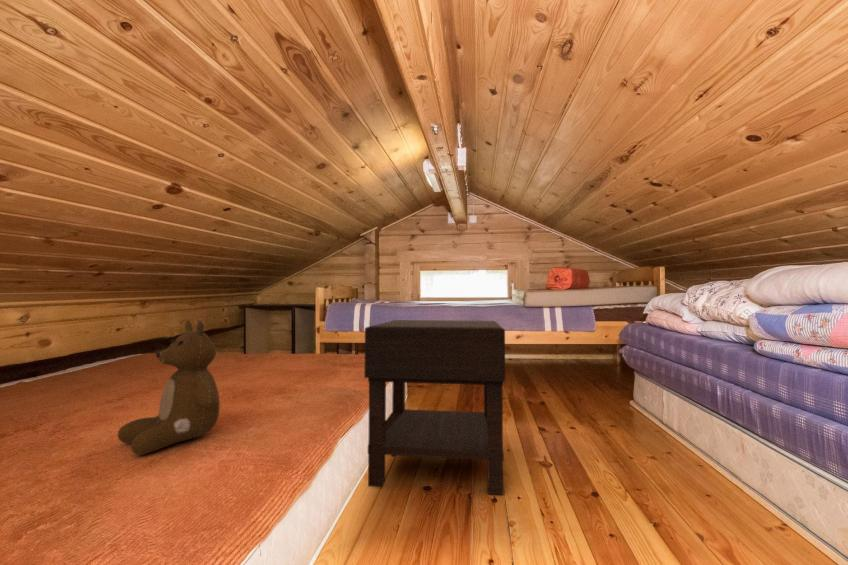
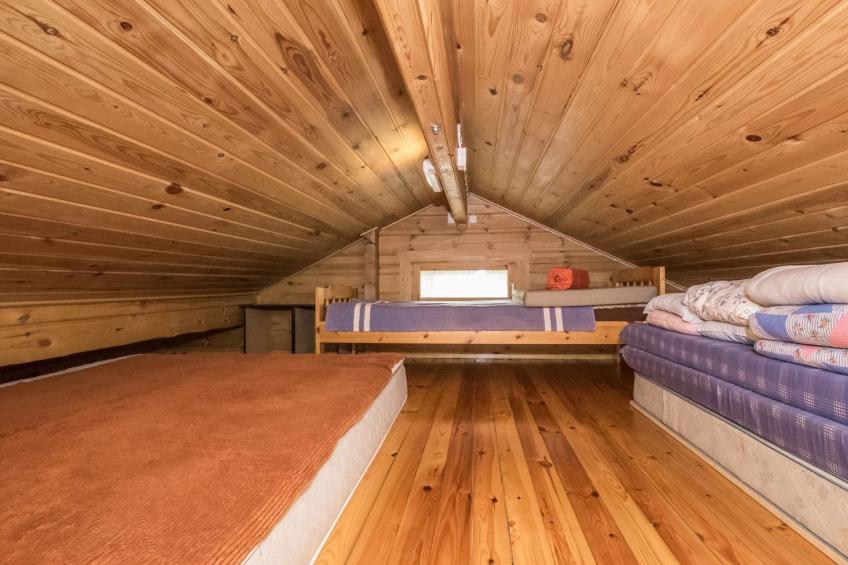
- nightstand [363,319,506,496]
- teddy bear [117,319,221,456]
